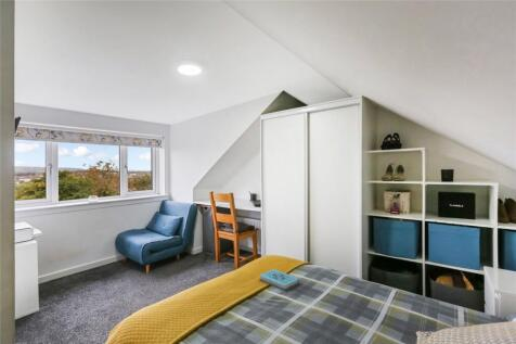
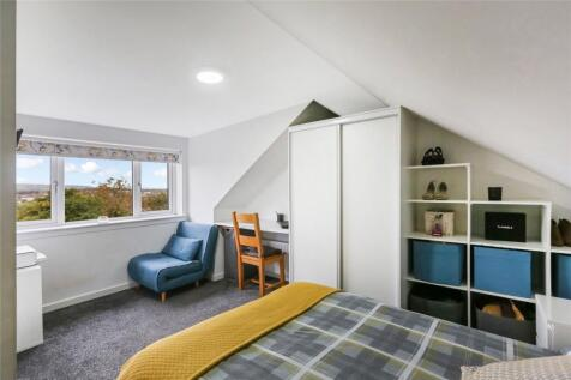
- book [258,268,300,292]
